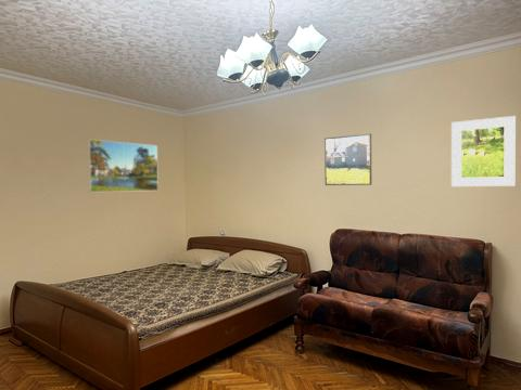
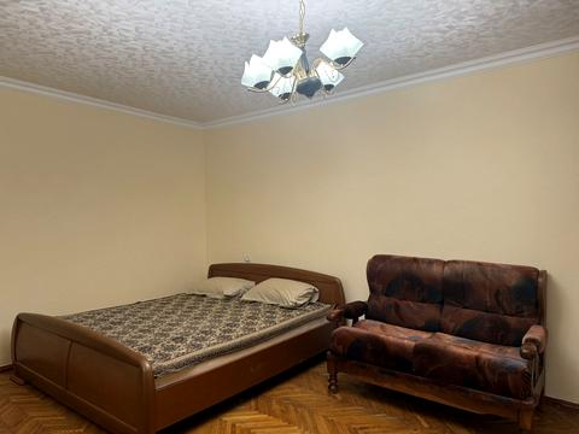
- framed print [87,139,160,193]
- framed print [450,115,517,187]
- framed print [323,133,372,186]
